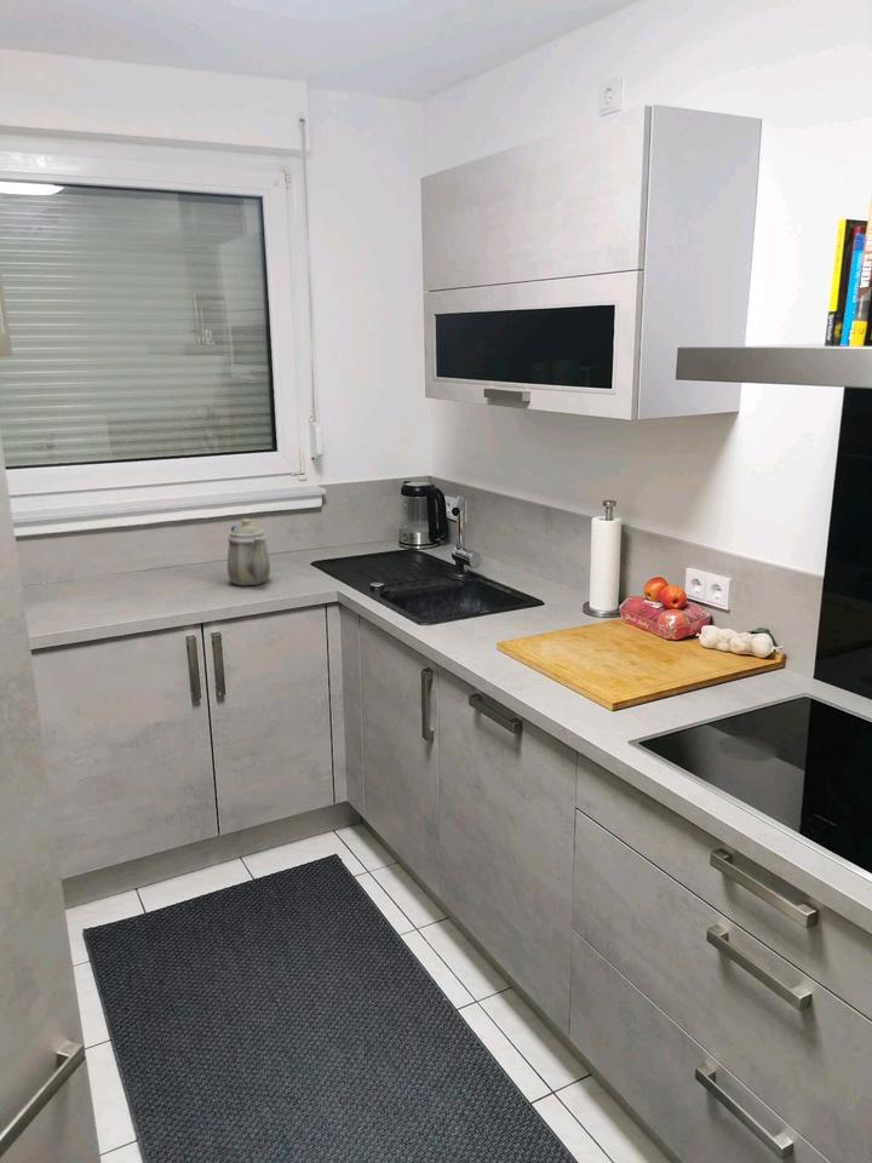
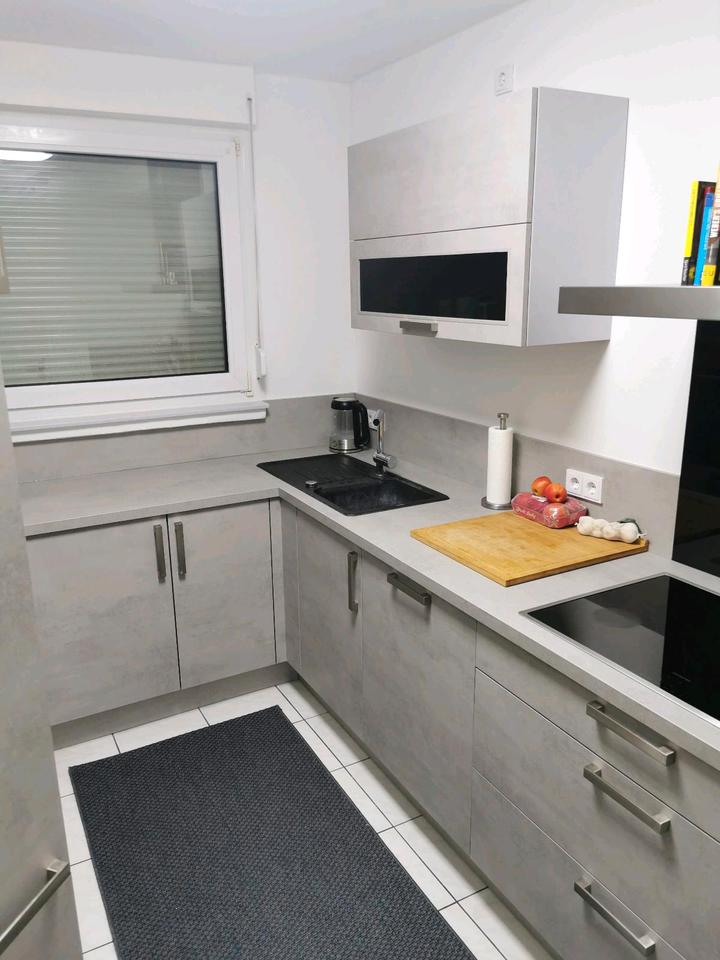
- teapot [226,517,271,586]
